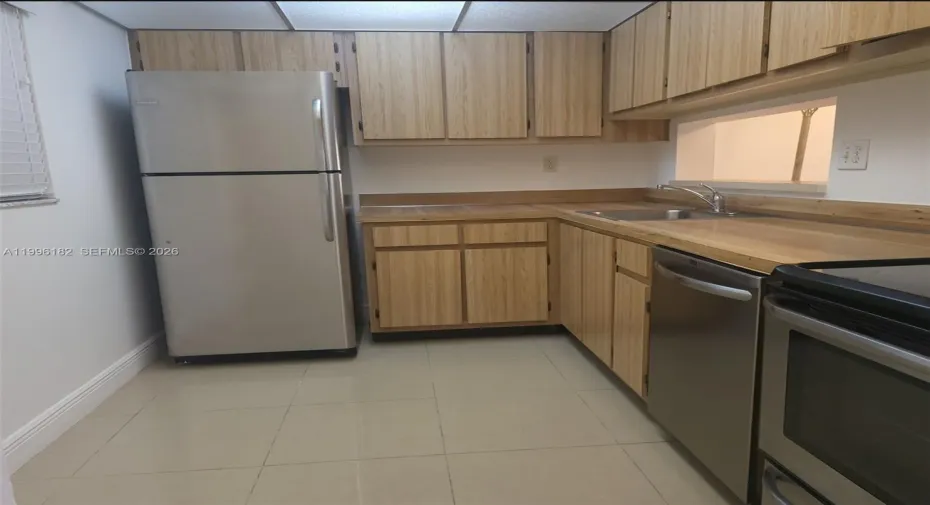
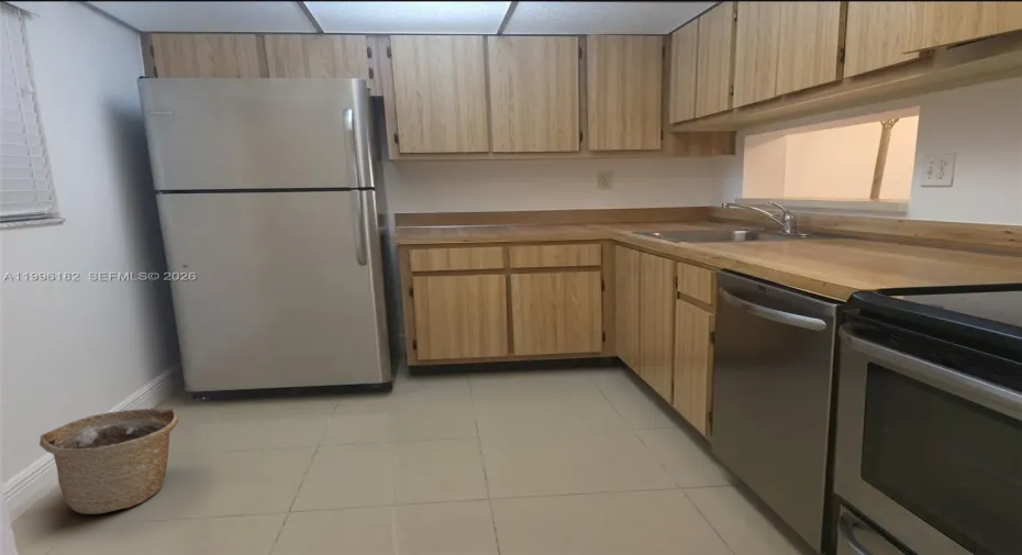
+ basket [38,408,180,515]
